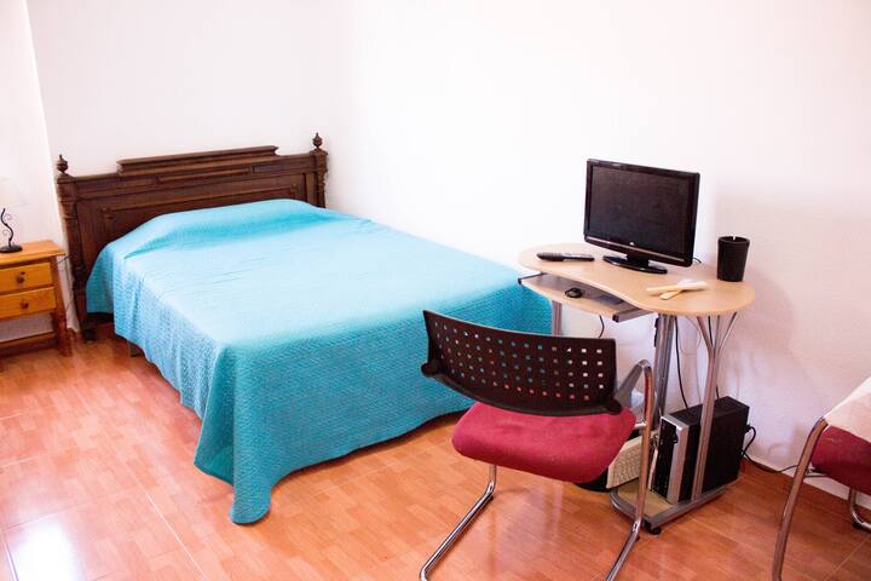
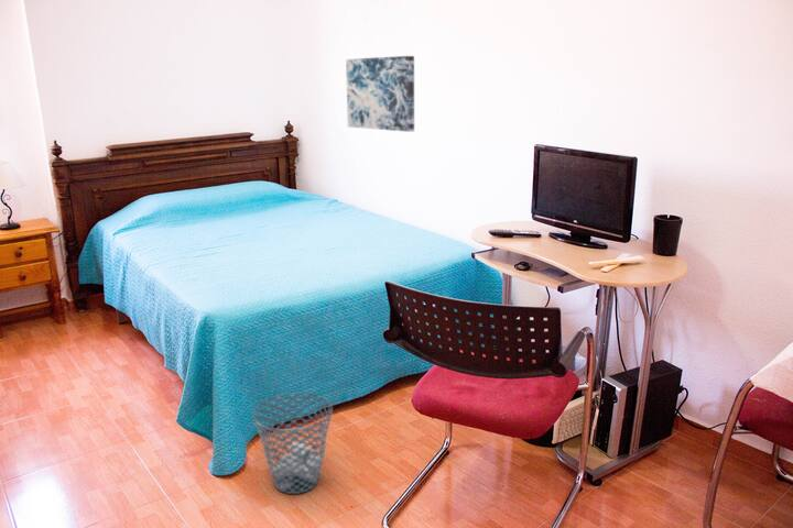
+ waste basket [252,392,334,495]
+ wall art [345,55,415,133]
